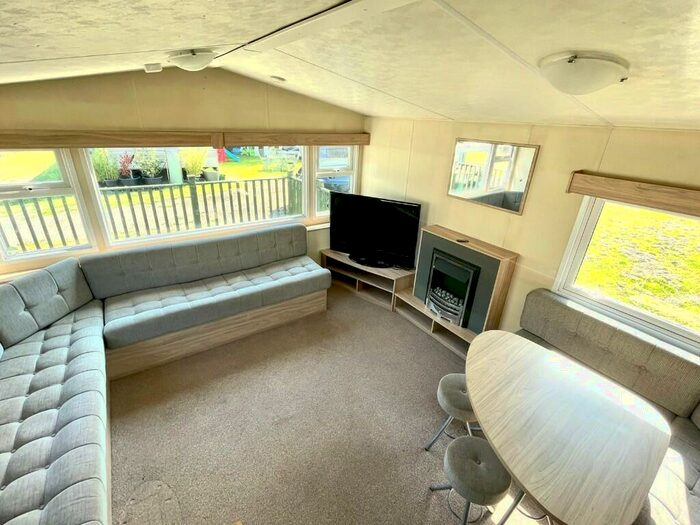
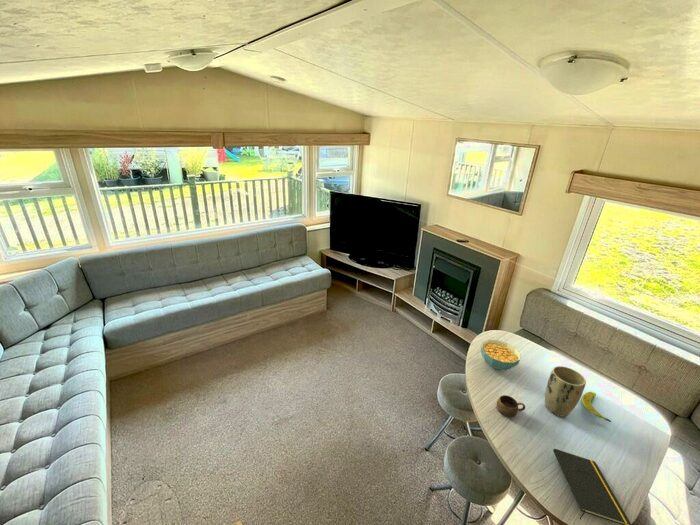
+ cup [495,394,526,418]
+ notepad [552,448,632,525]
+ cereal bowl [480,339,522,371]
+ plant pot [544,365,587,418]
+ banana [581,391,612,423]
